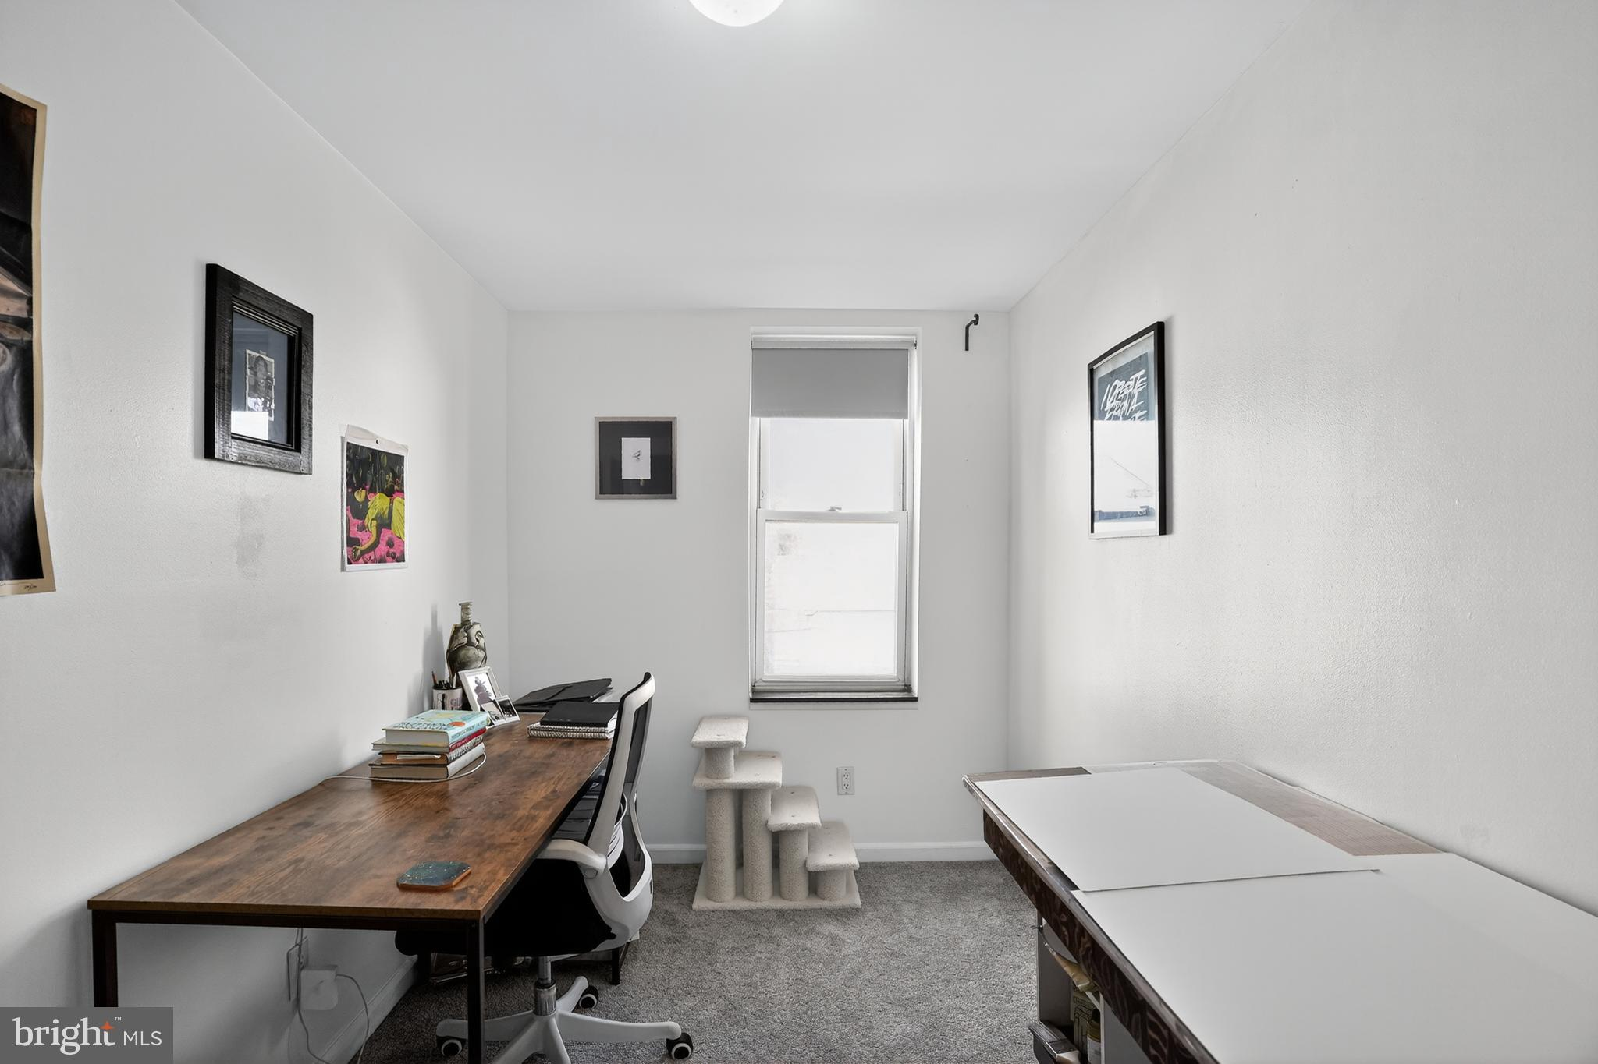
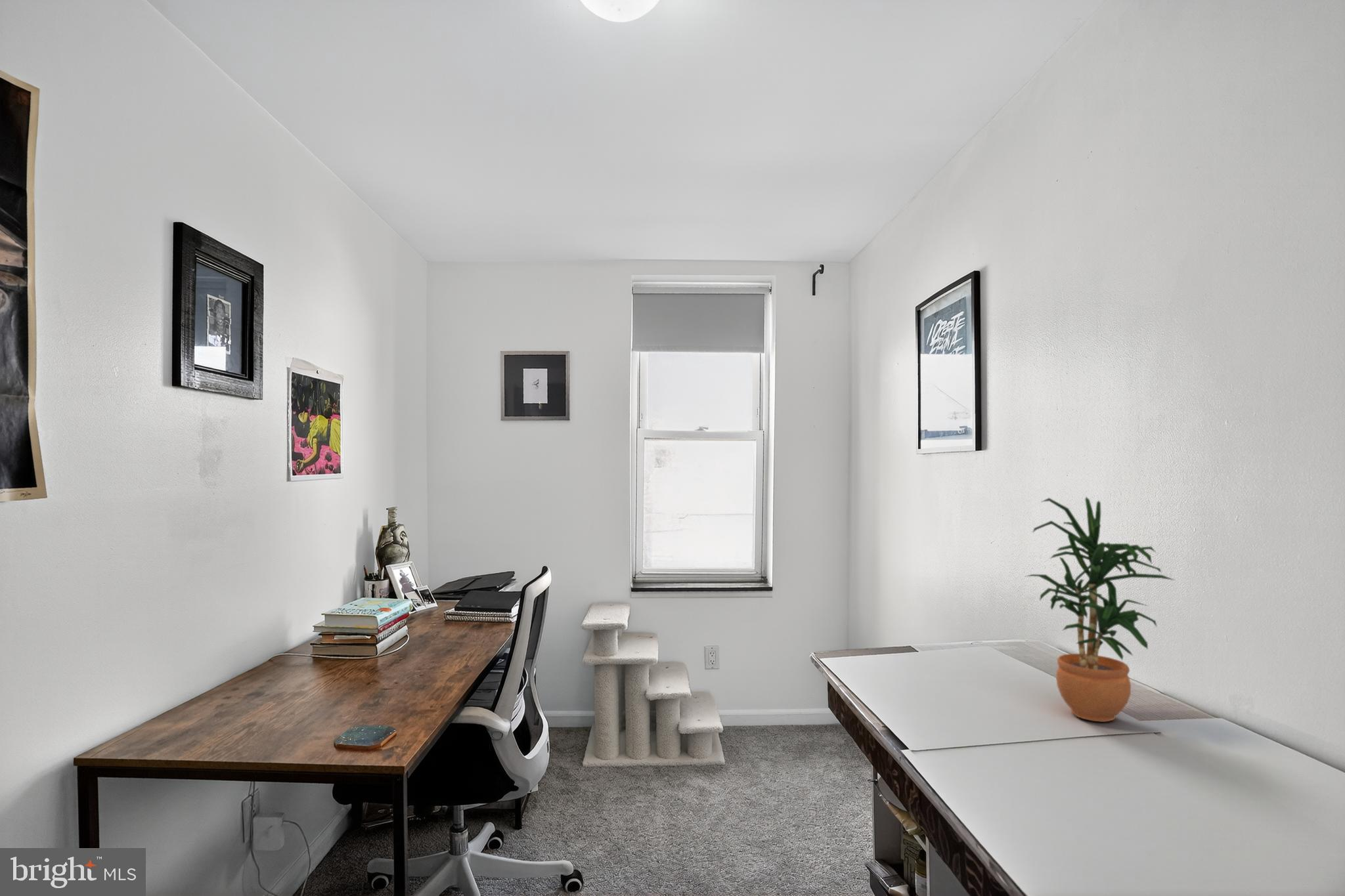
+ potted plant [1025,496,1176,723]
